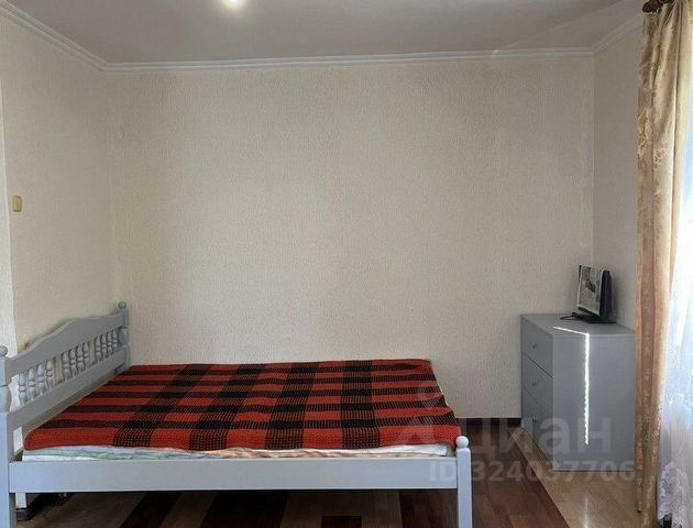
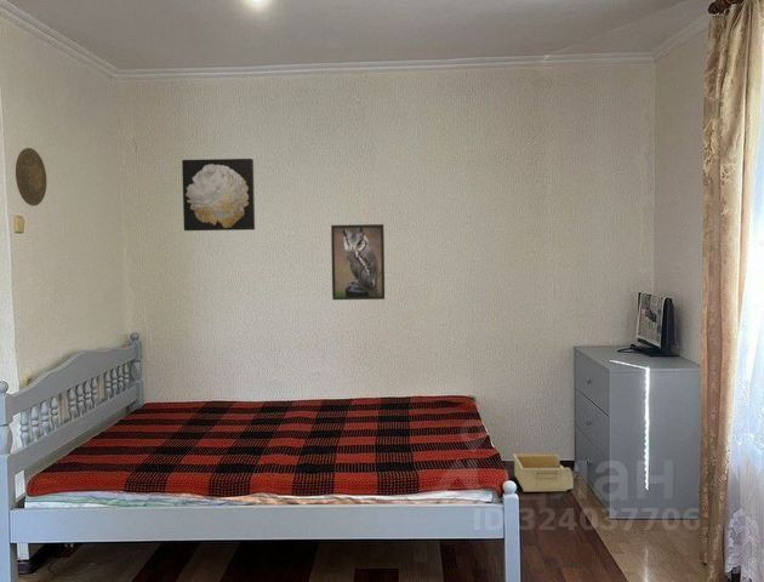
+ storage bin [512,452,575,492]
+ decorative plate [15,147,47,207]
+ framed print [330,223,386,301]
+ wall art [181,158,256,232]
